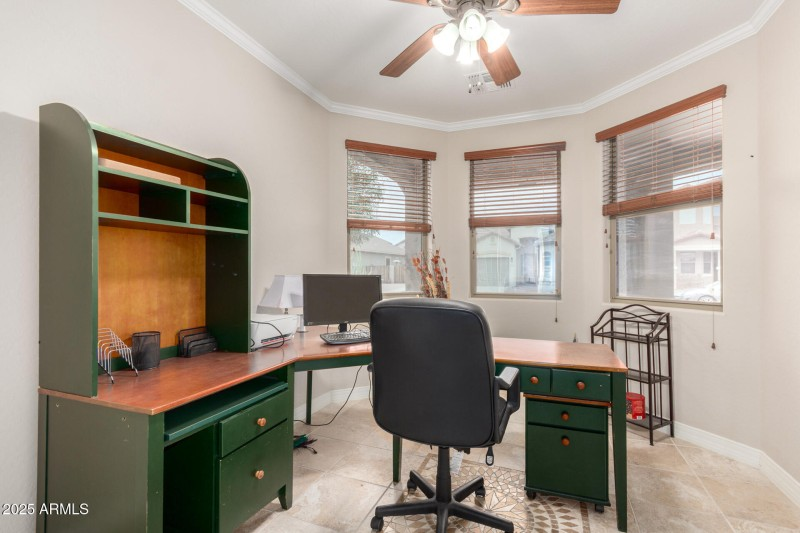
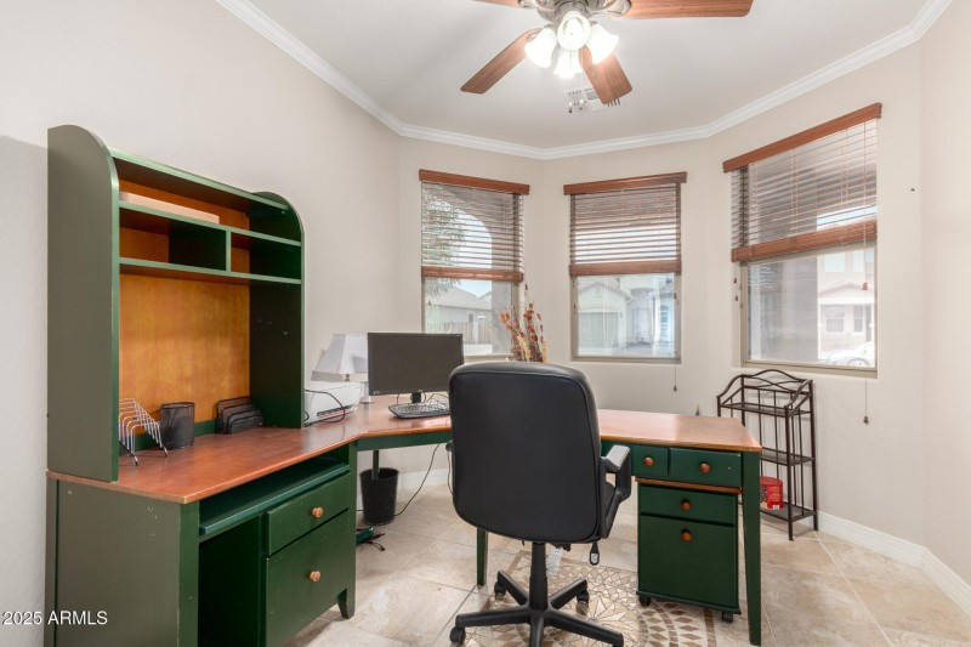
+ wastebasket [358,466,401,527]
